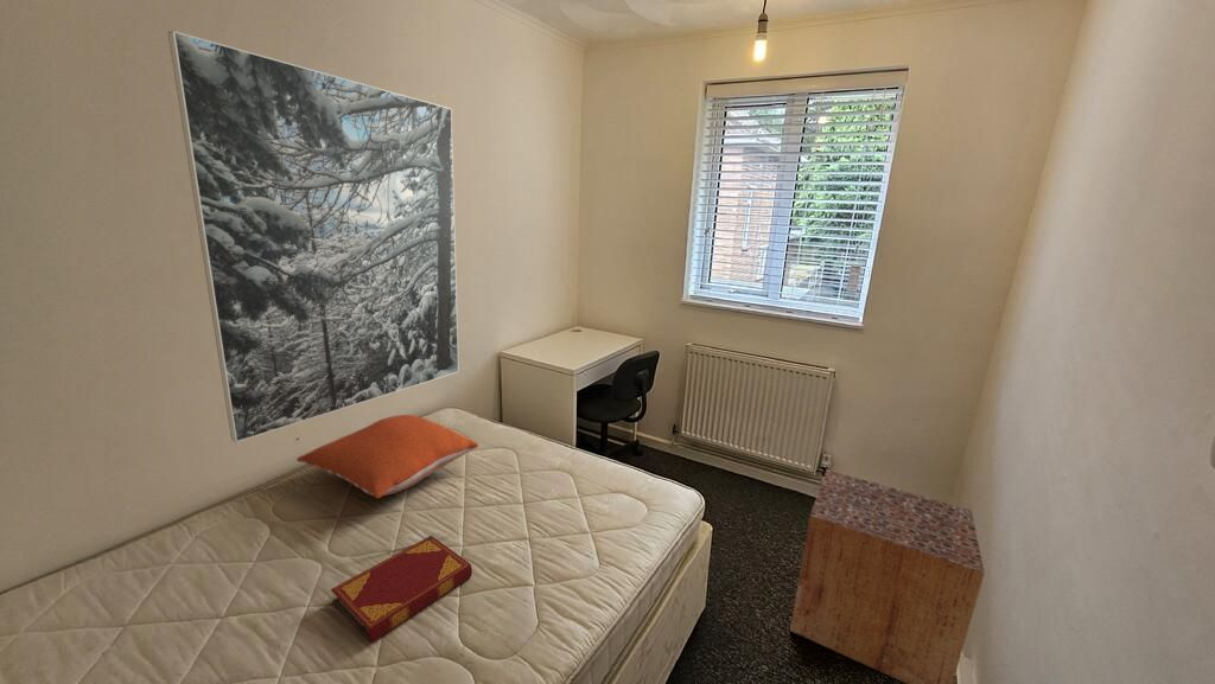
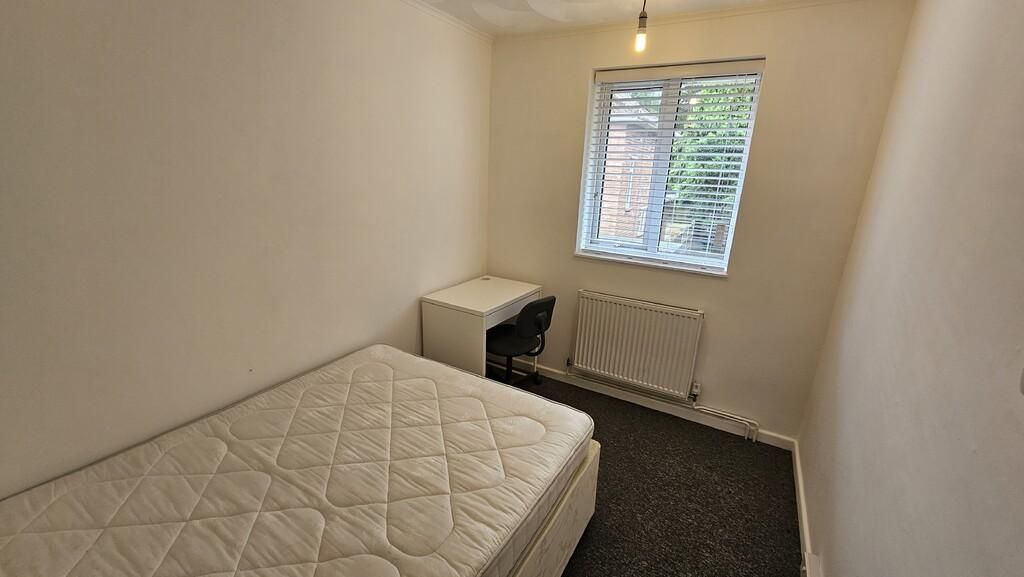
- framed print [167,30,460,443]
- hardback book [330,535,473,644]
- pillow [295,414,479,500]
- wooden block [789,468,986,684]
